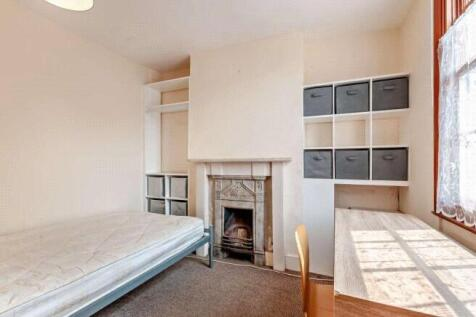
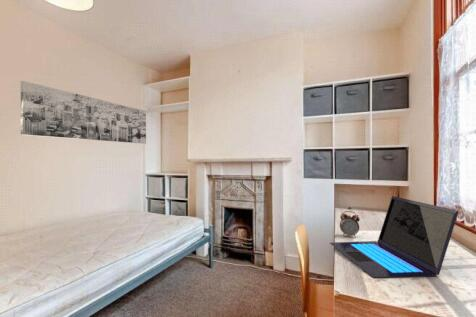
+ laptop [329,195,459,279]
+ alarm clock [339,210,361,237]
+ wall art [20,80,147,144]
